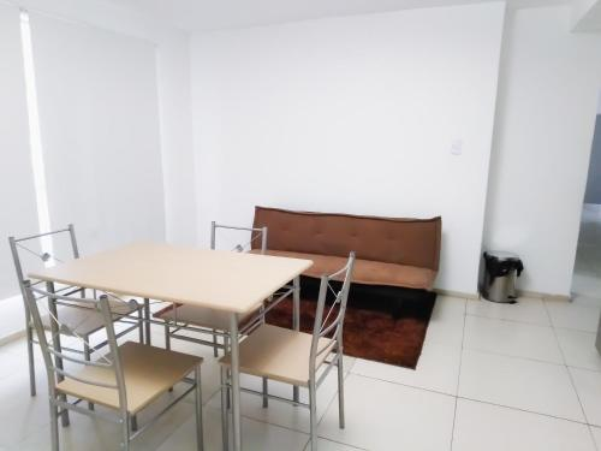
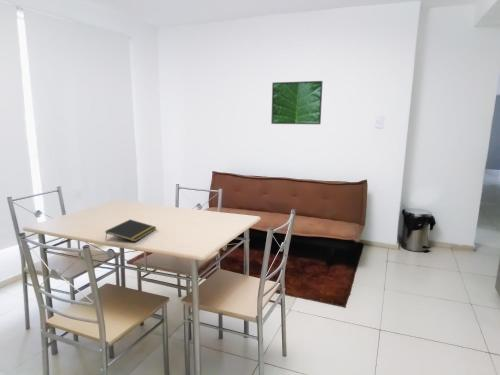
+ notepad [104,219,157,243]
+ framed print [270,80,324,125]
